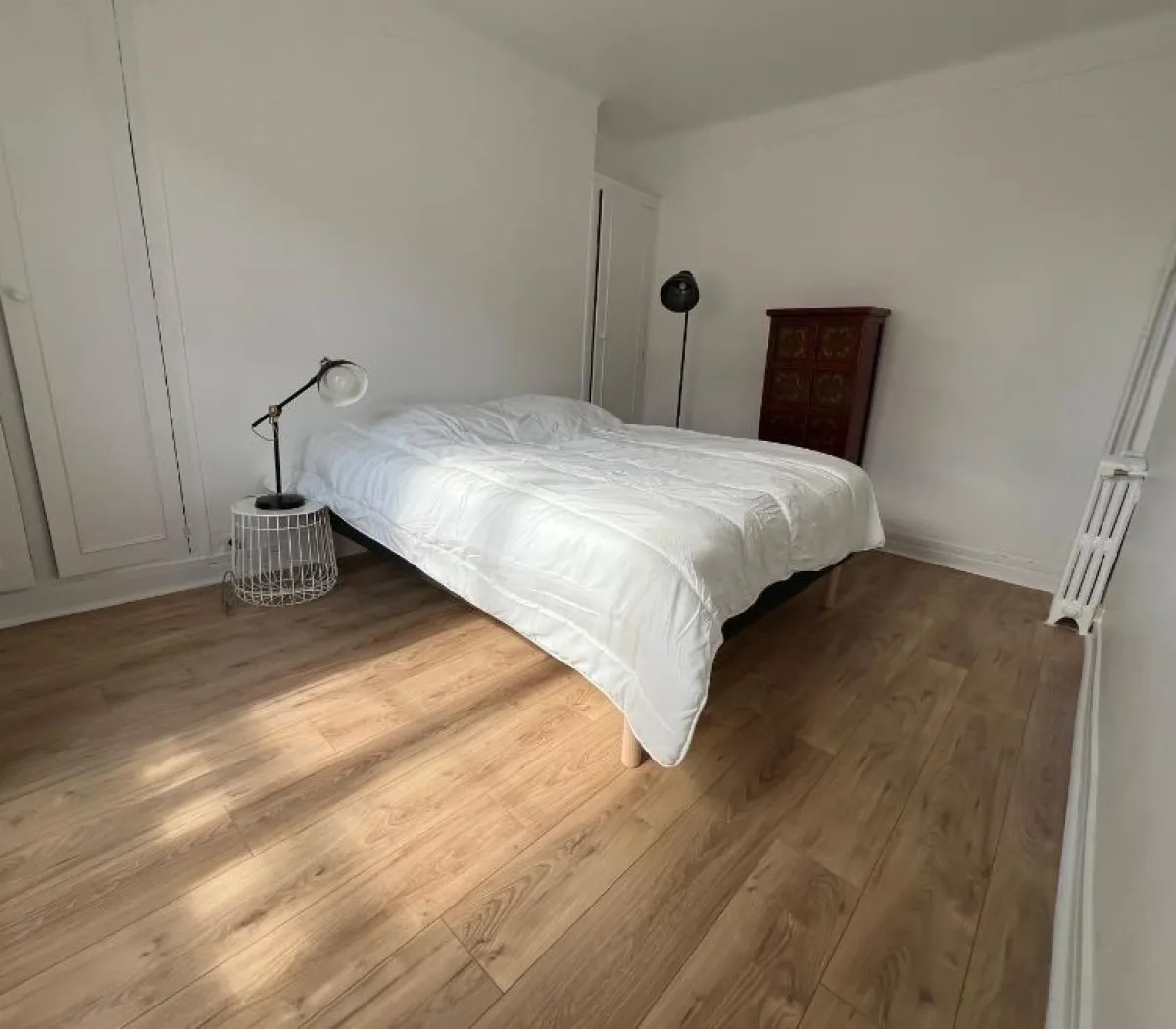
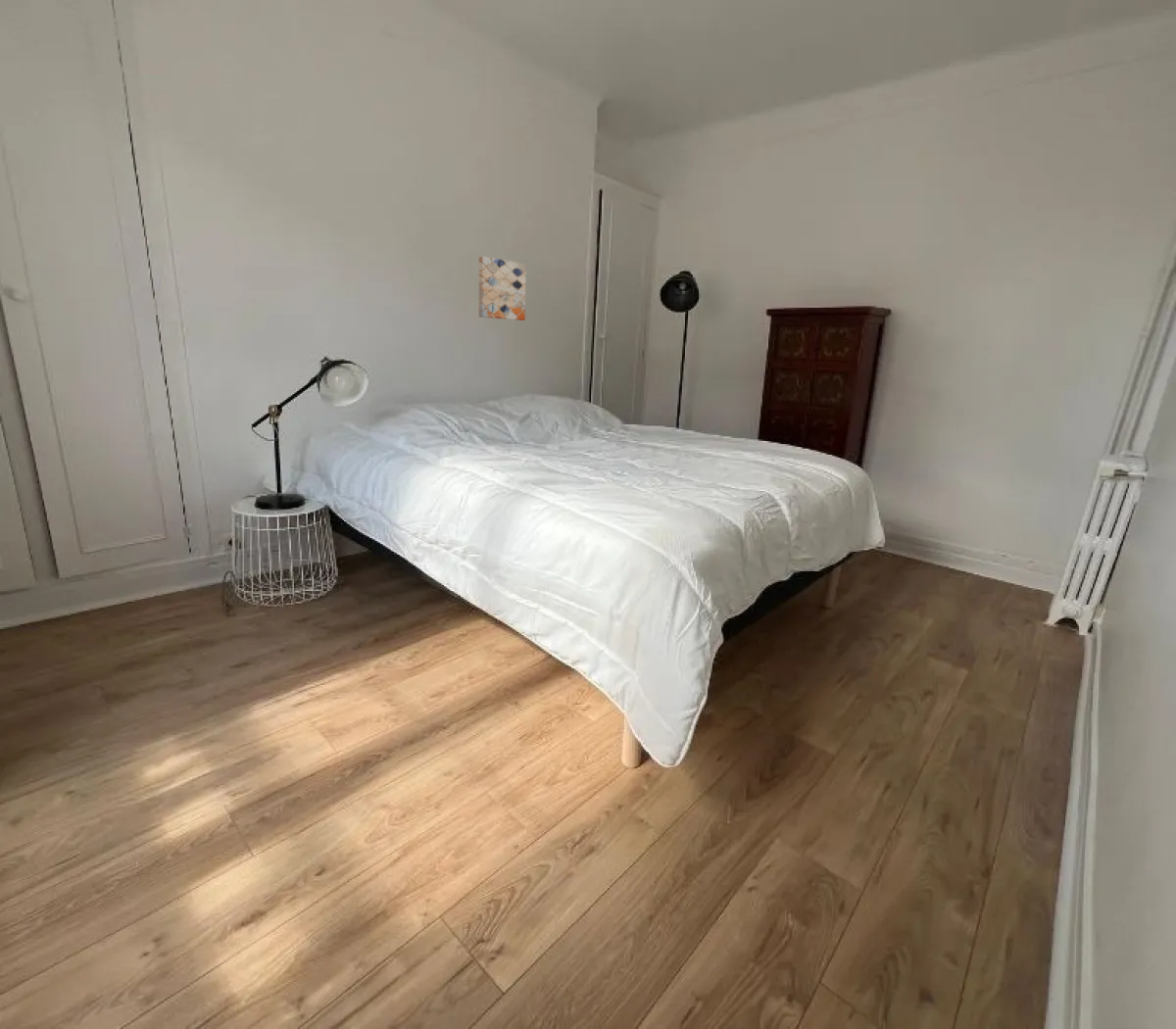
+ wall art [478,256,527,321]
